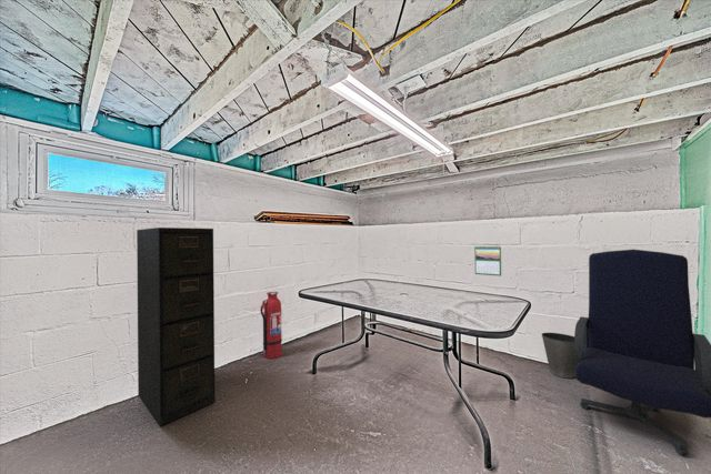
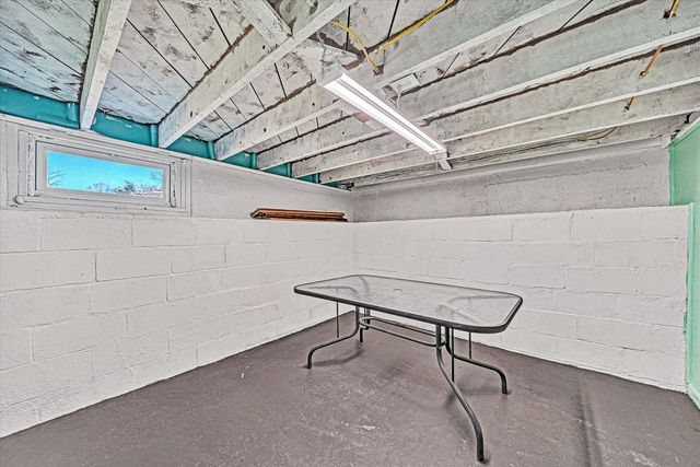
- filing cabinet [136,226,216,427]
- fire extinguisher [259,291,283,360]
- calendar [473,244,502,278]
- waste basket [541,332,577,380]
- office chair [573,249,711,456]
